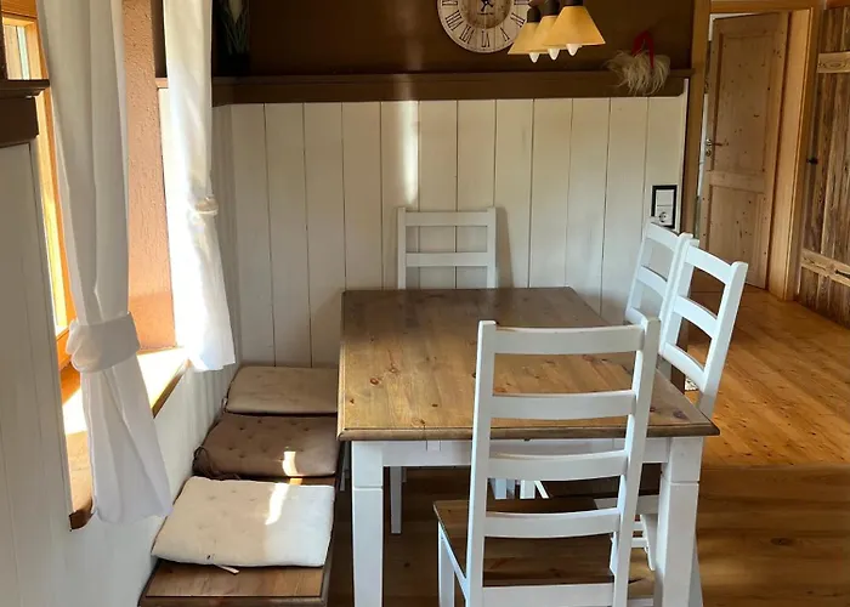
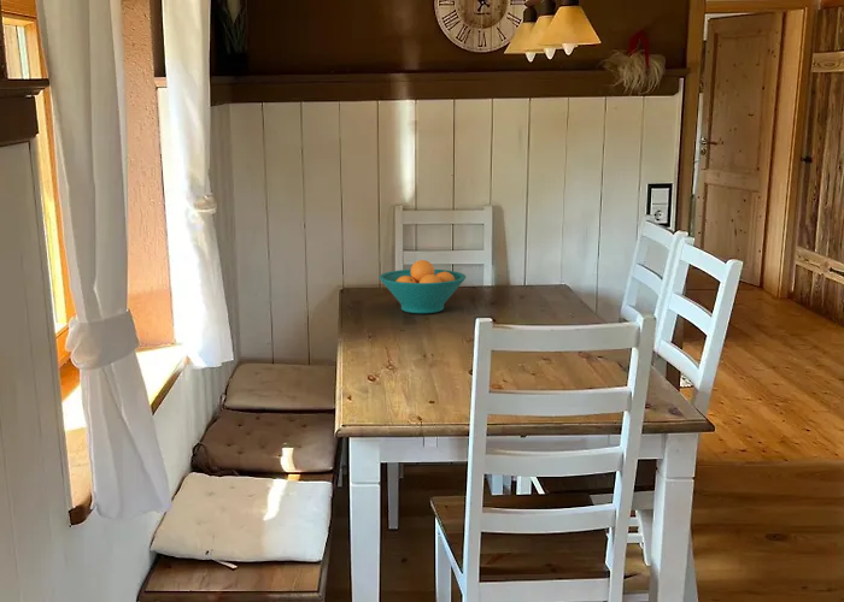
+ fruit bowl [377,259,467,314]
